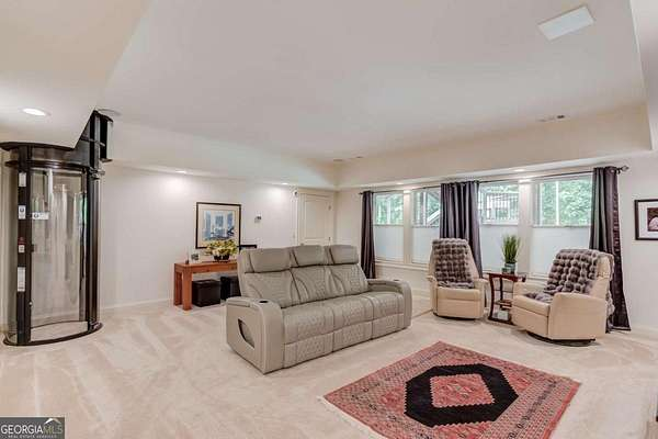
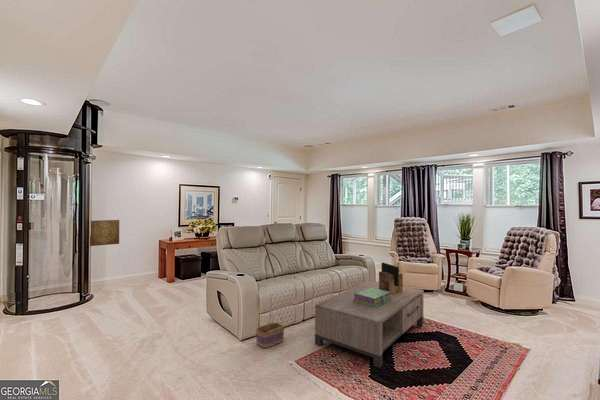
+ stack of books [353,288,392,308]
+ decorative box [378,262,404,294]
+ coffee table [314,280,425,369]
+ wall art [89,219,120,247]
+ basket [255,309,285,349]
